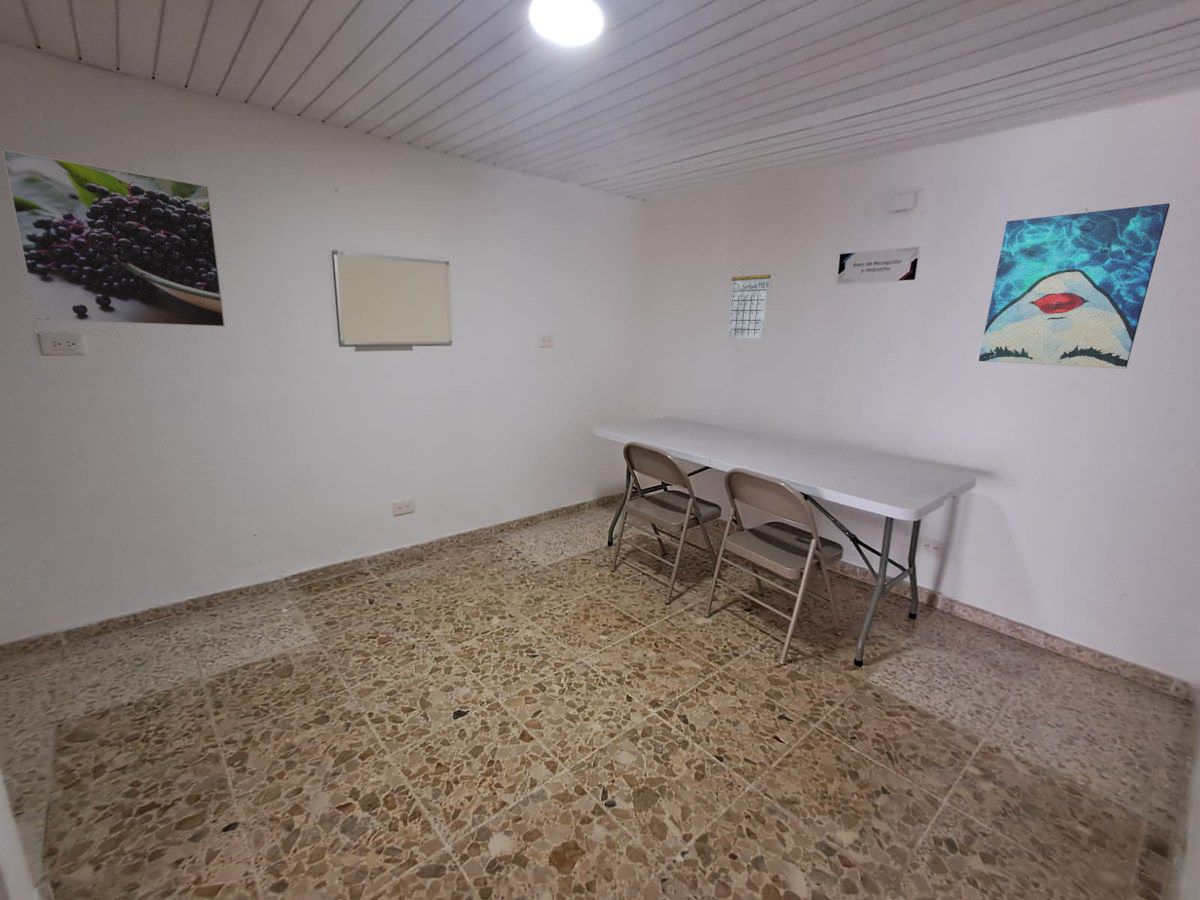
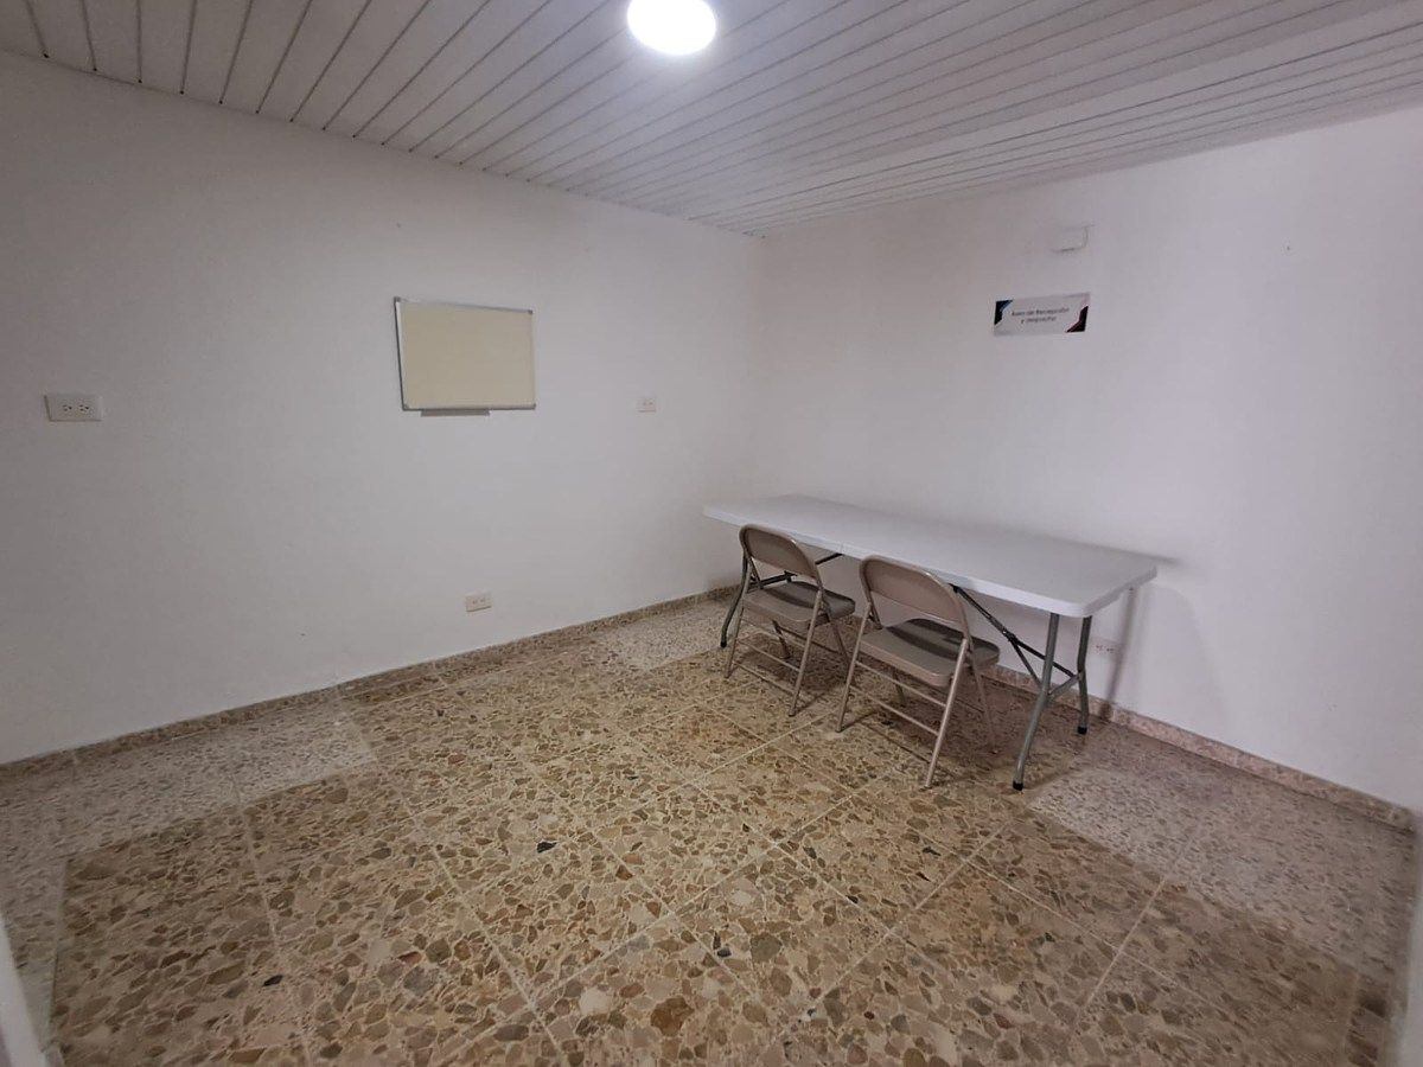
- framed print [1,148,226,328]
- calendar [726,260,772,340]
- wall art [978,202,1171,370]
